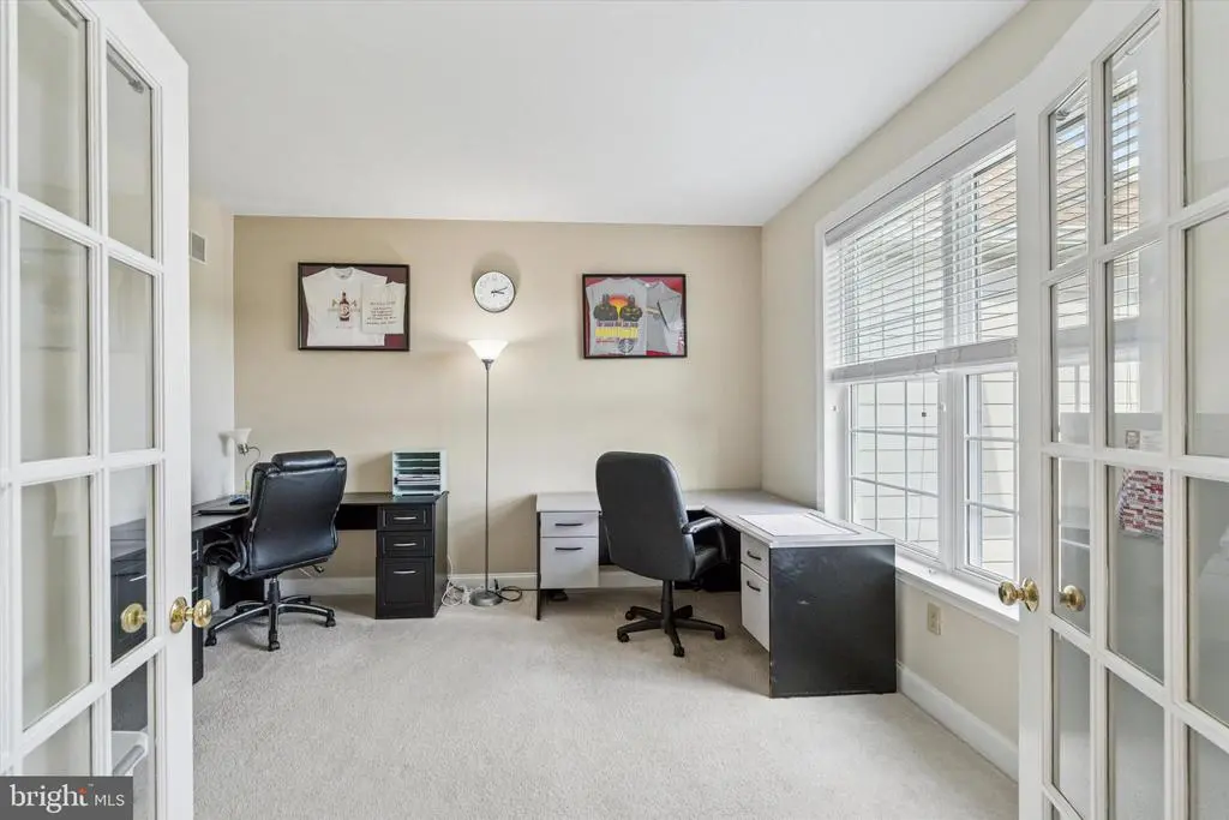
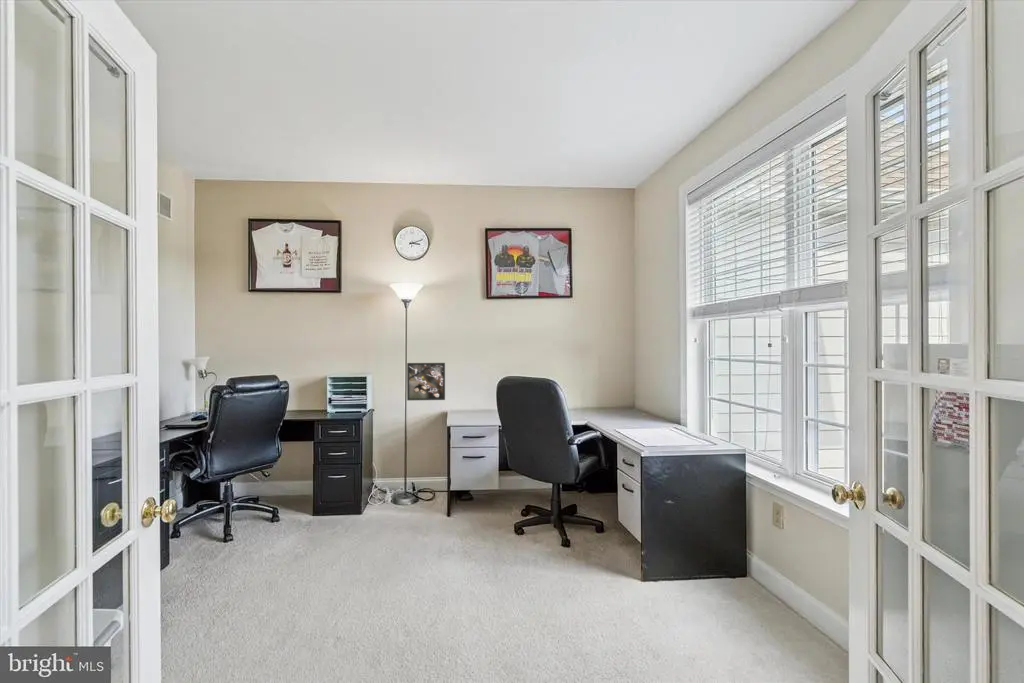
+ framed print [406,362,446,401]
